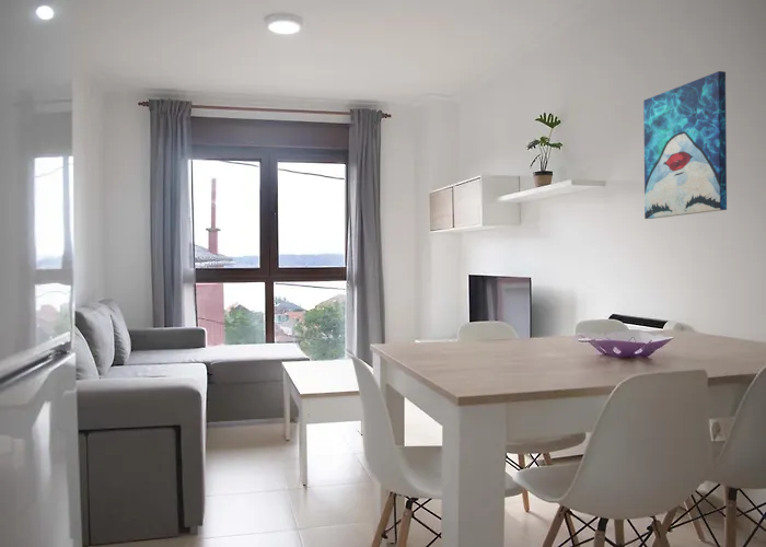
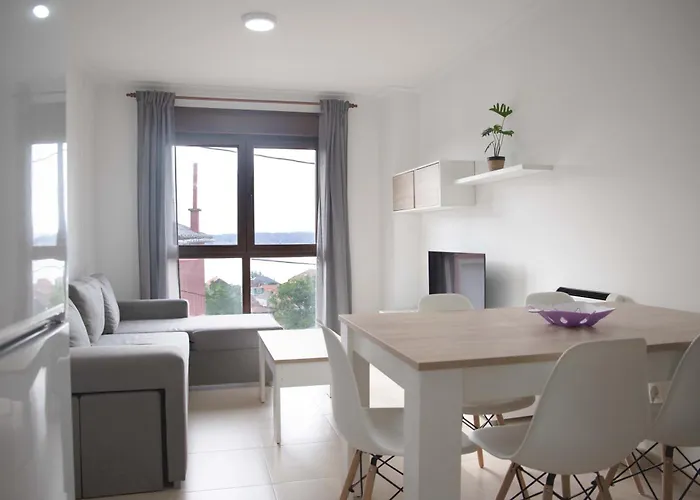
- wall art [642,70,728,220]
